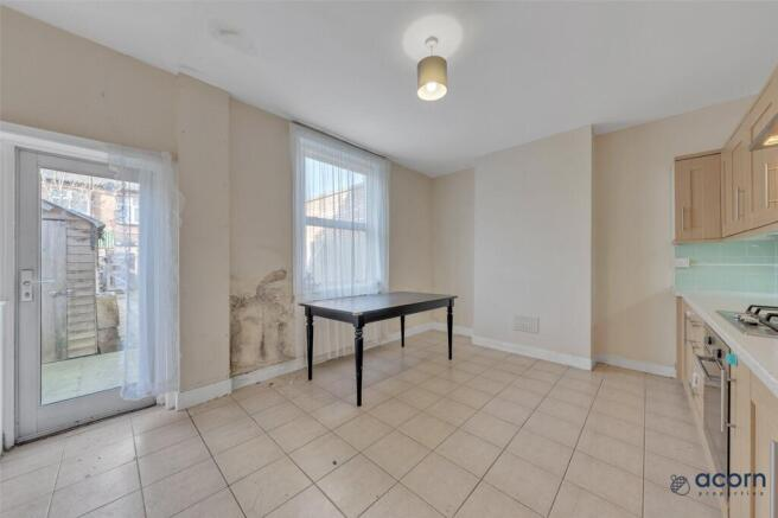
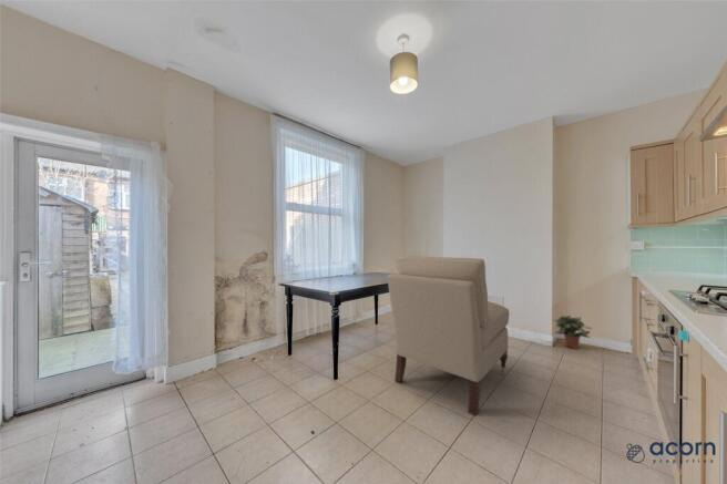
+ chair [387,255,510,416]
+ potted plant [553,315,593,350]
